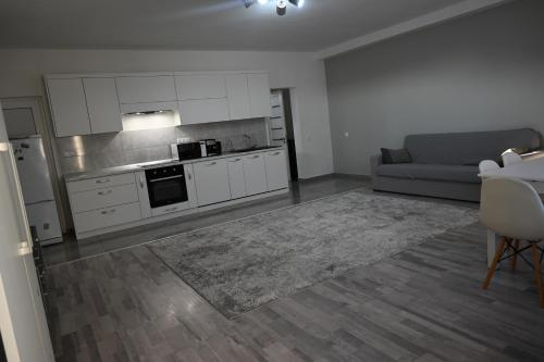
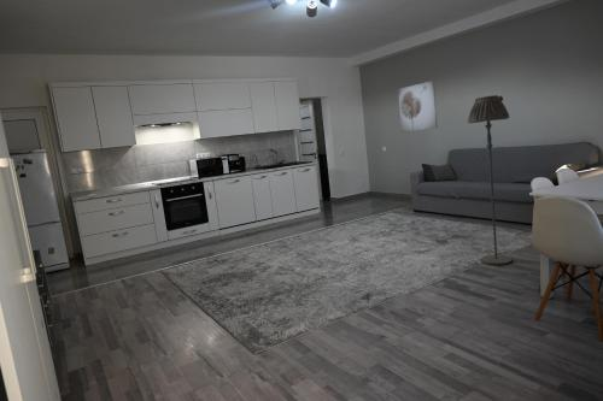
+ wall art [397,79,439,134]
+ floor lamp [467,94,513,266]
